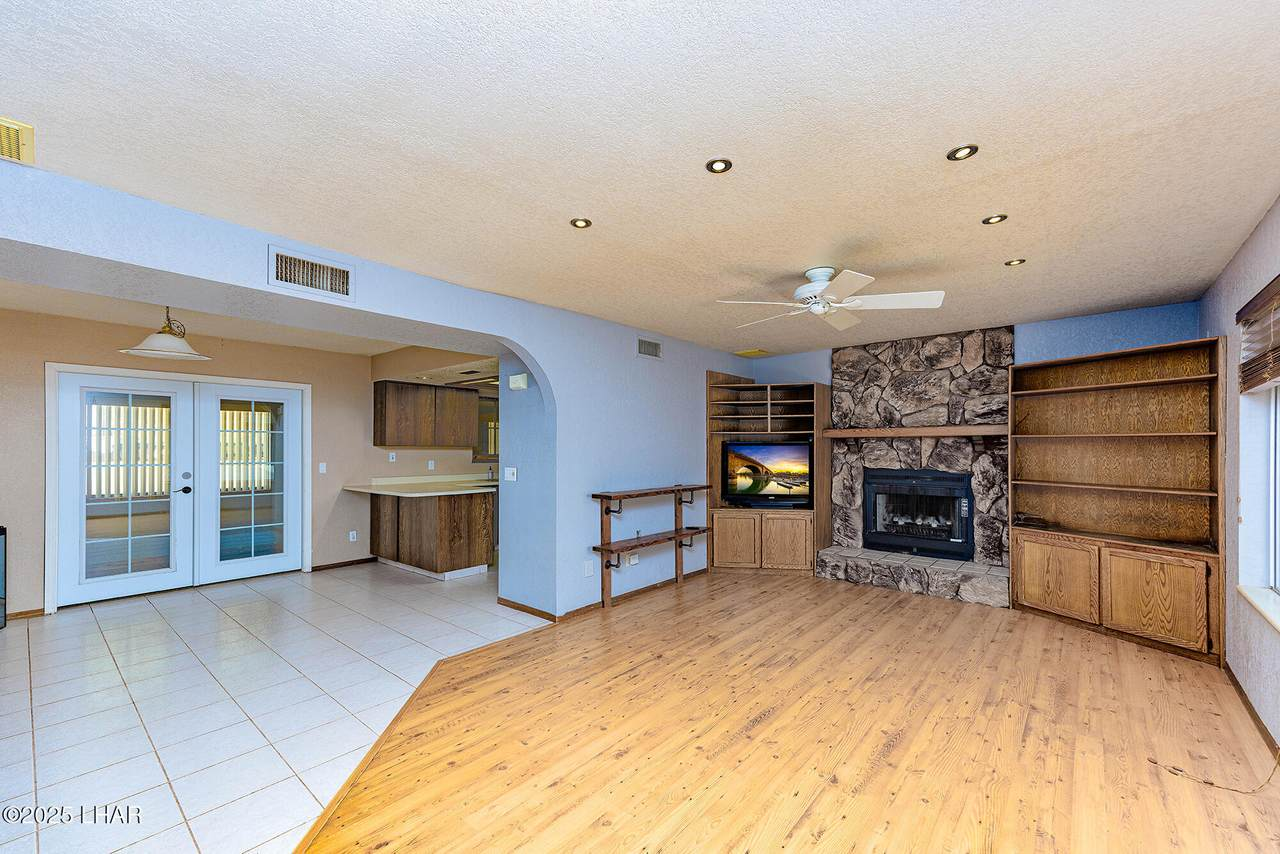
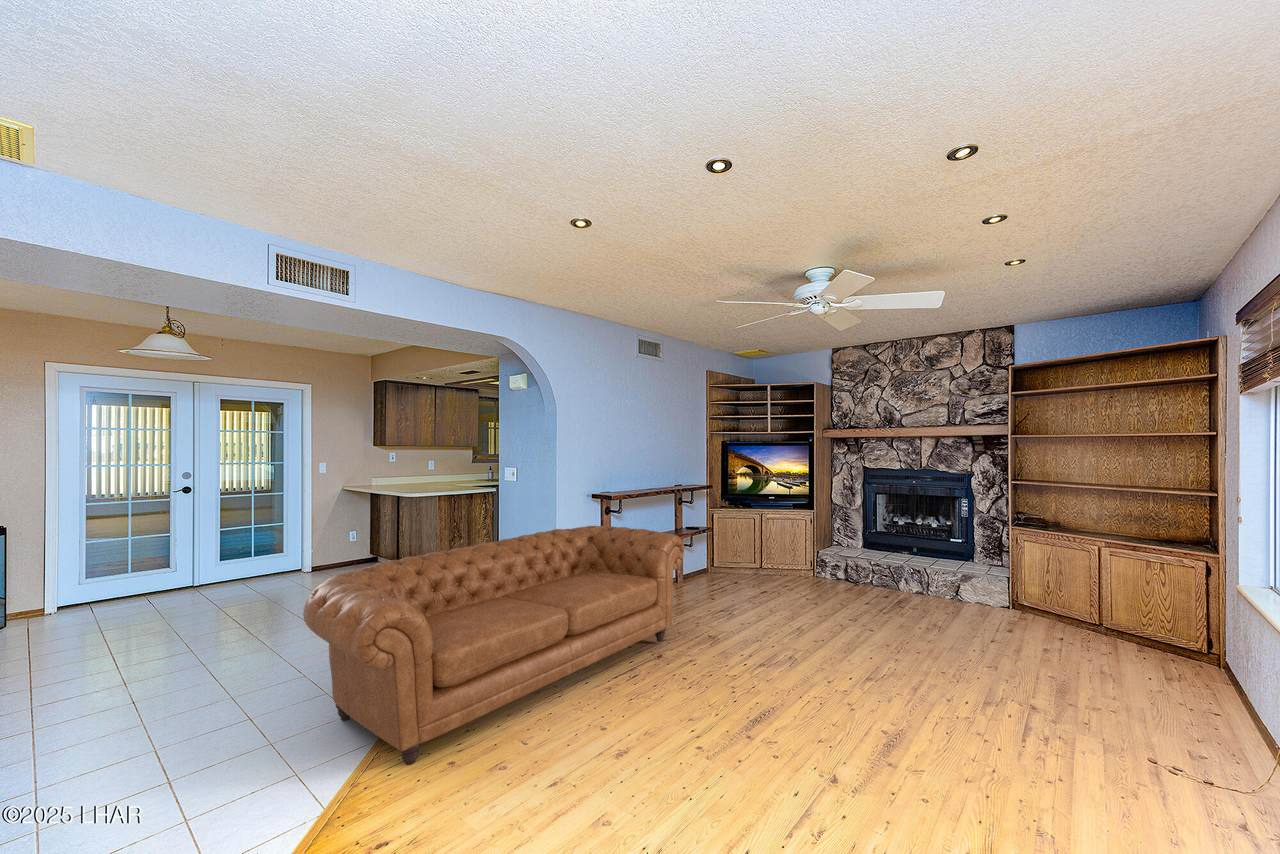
+ sofa [302,525,685,766]
